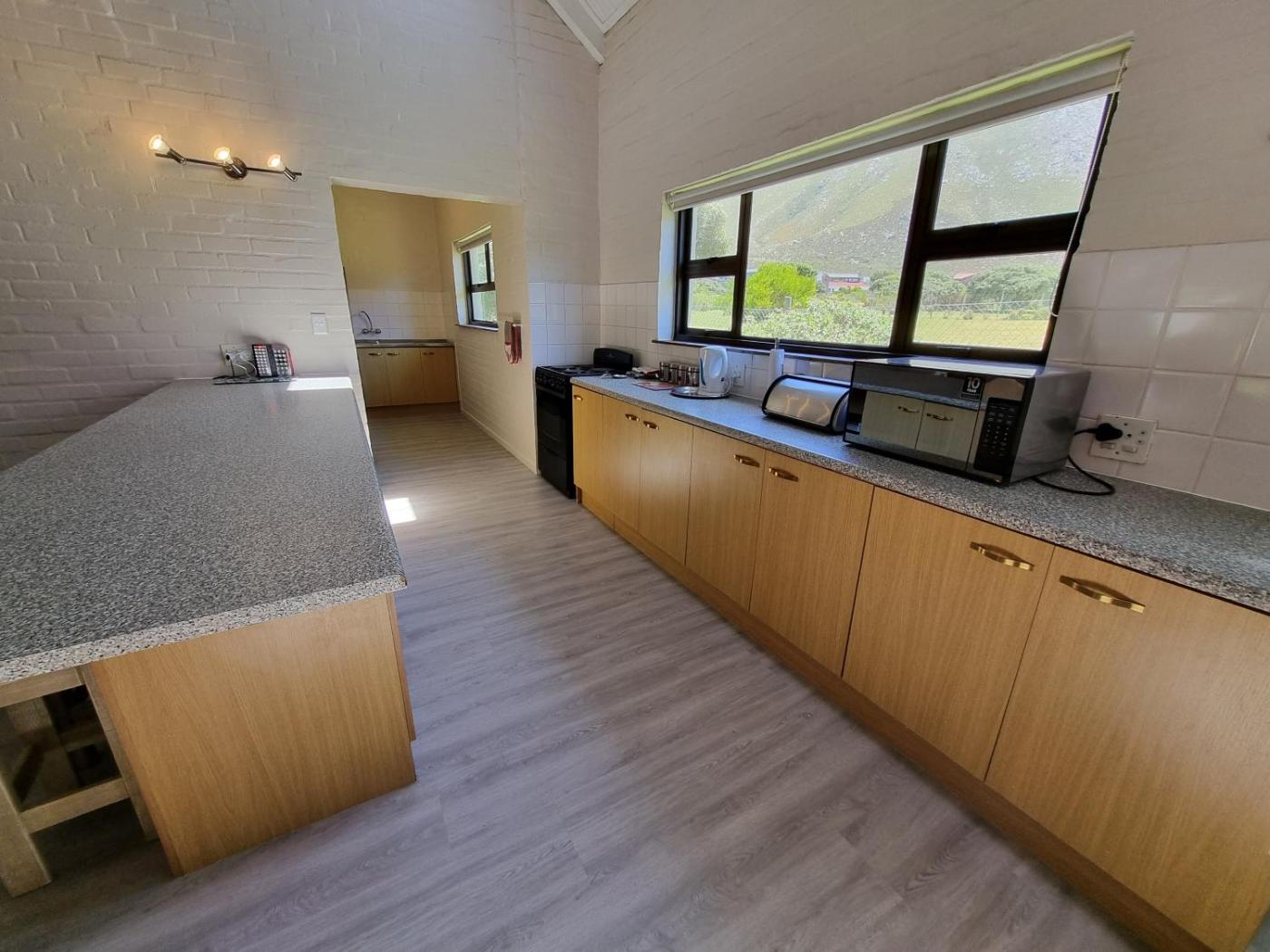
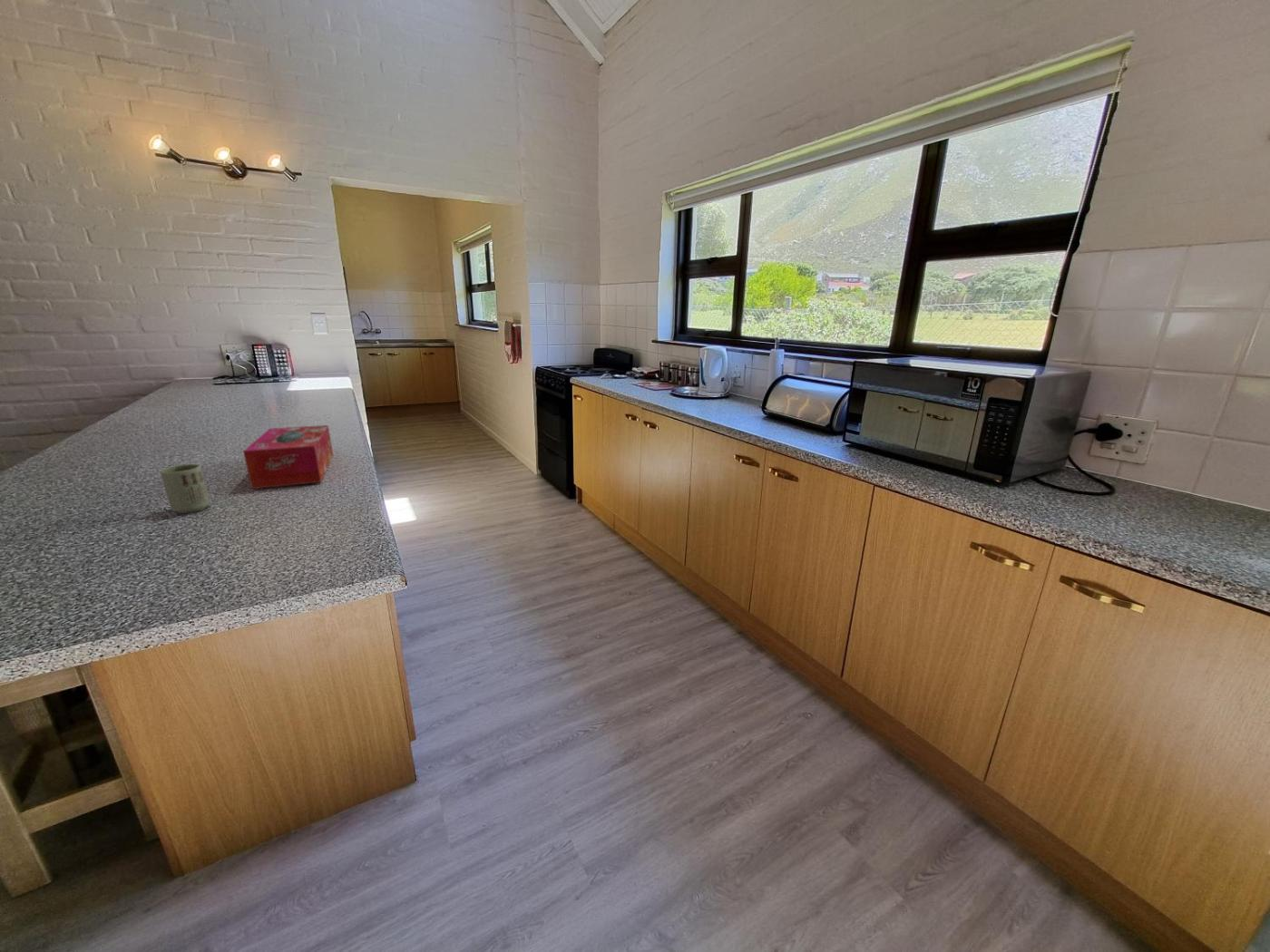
+ tissue box [242,424,334,490]
+ cup [160,463,210,514]
